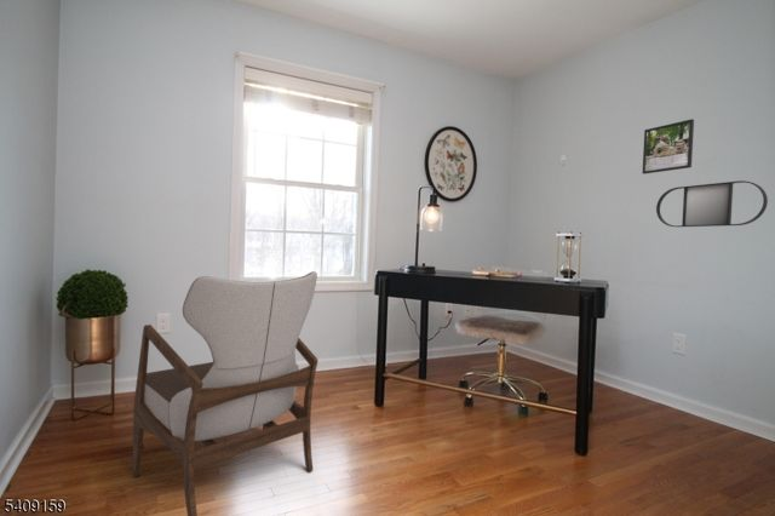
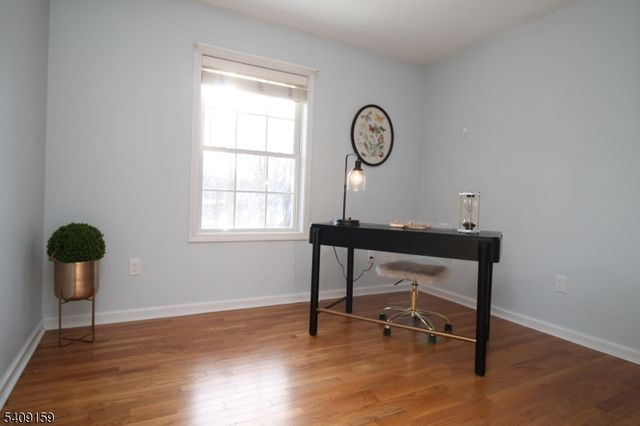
- armchair [131,270,320,516]
- home mirror [655,179,769,228]
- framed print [642,117,695,176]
